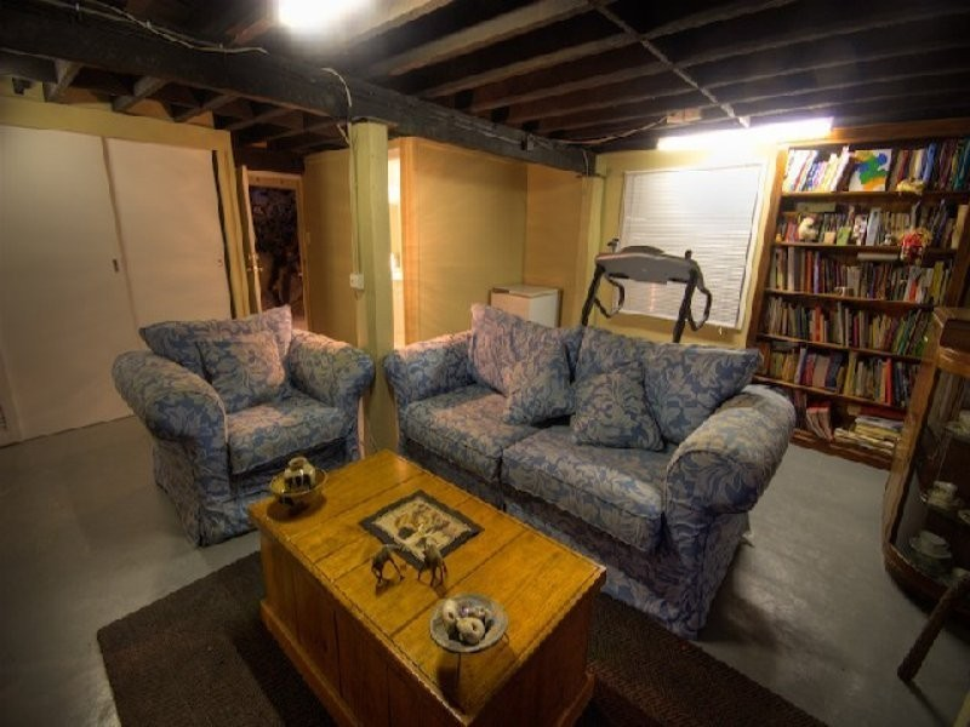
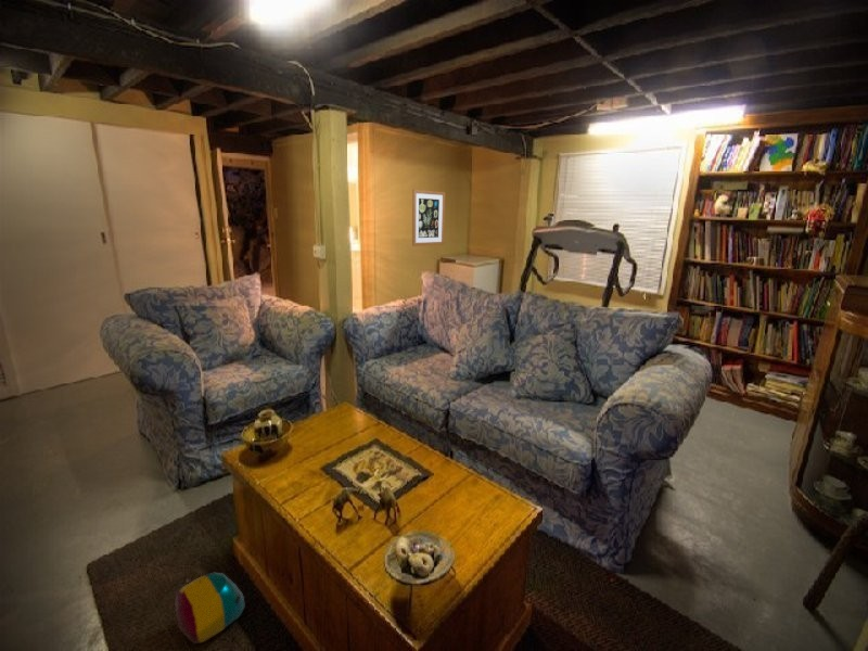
+ ball [175,572,246,644]
+ wall art [411,189,446,247]
